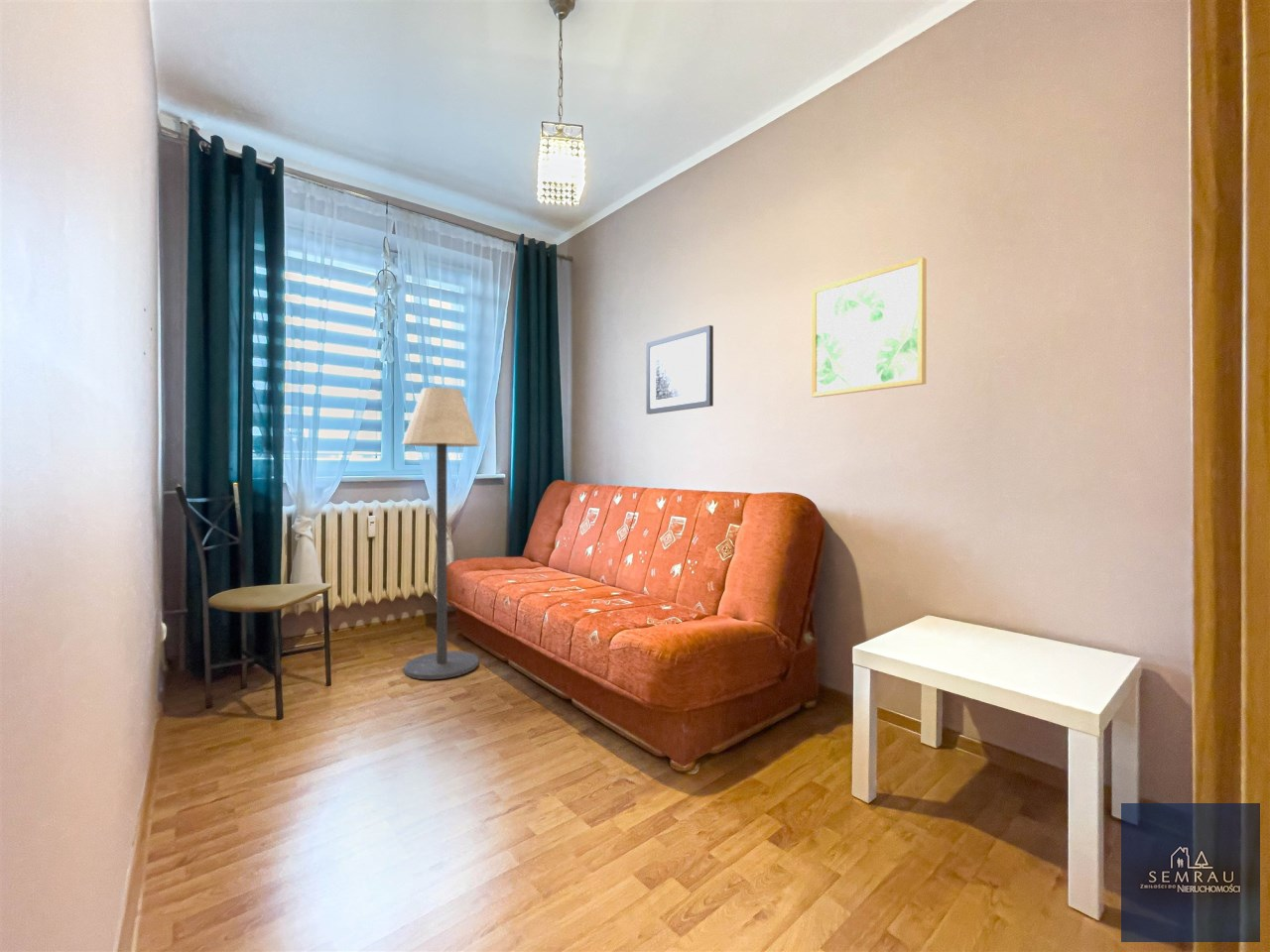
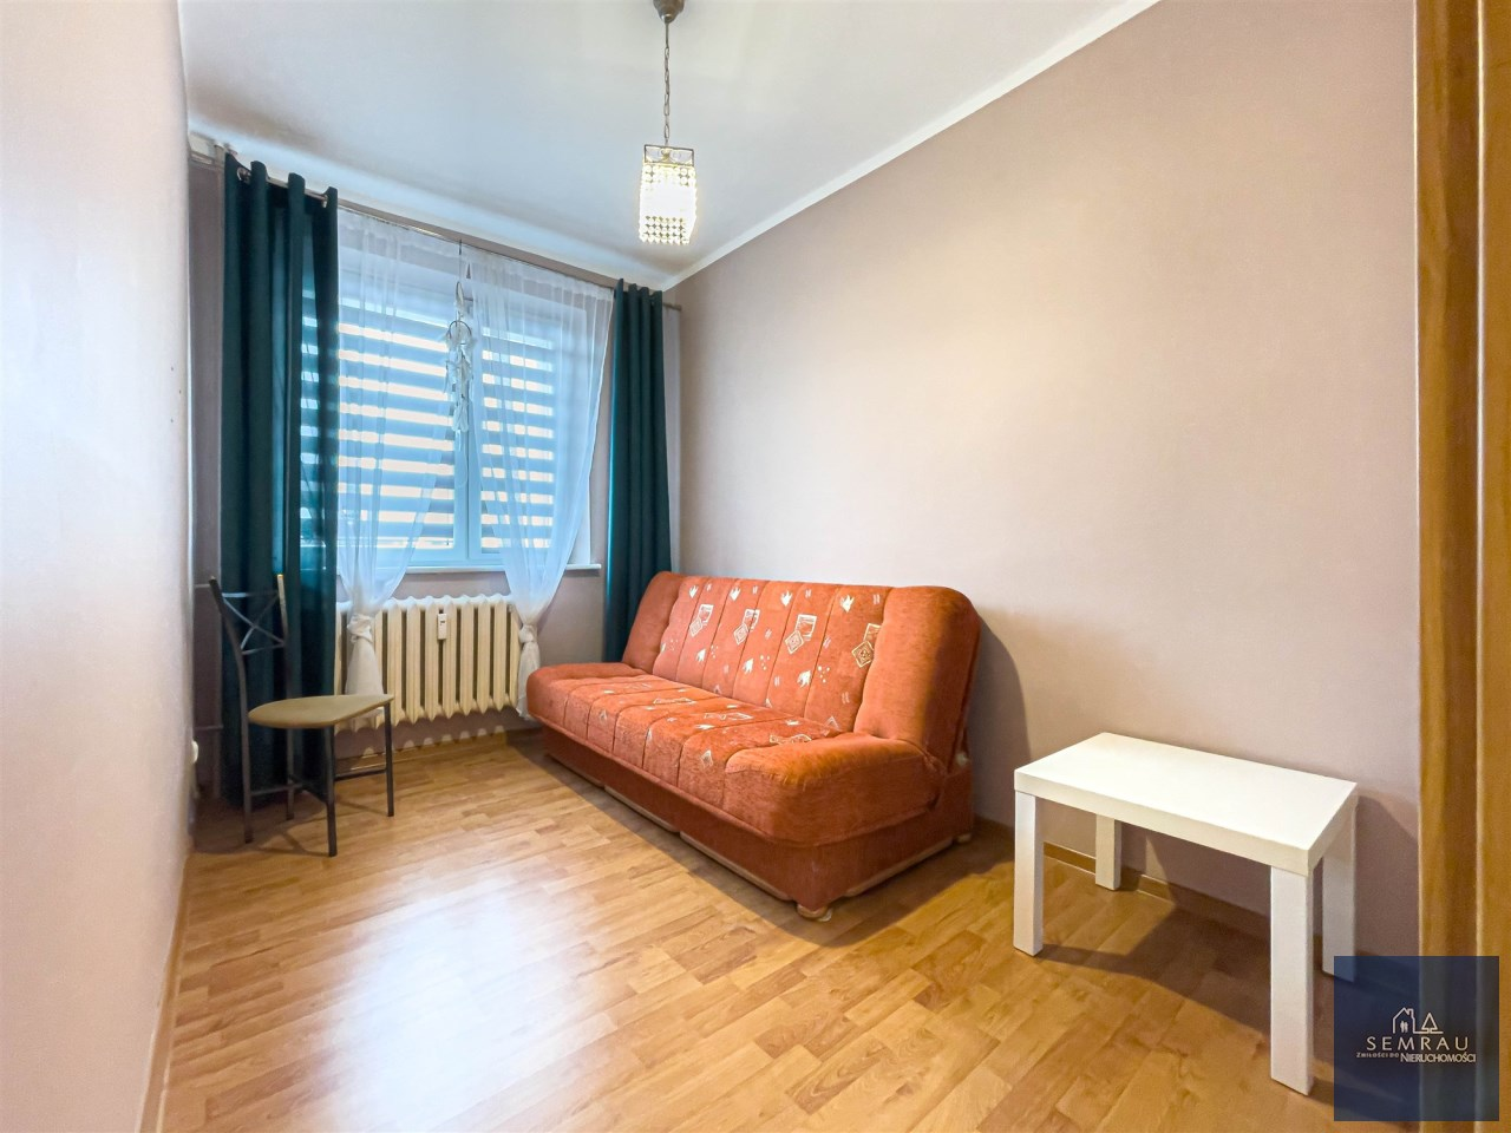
- wall art [811,256,928,399]
- floor lamp [401,387,481,680]
- wall art [645,324,714,416]
